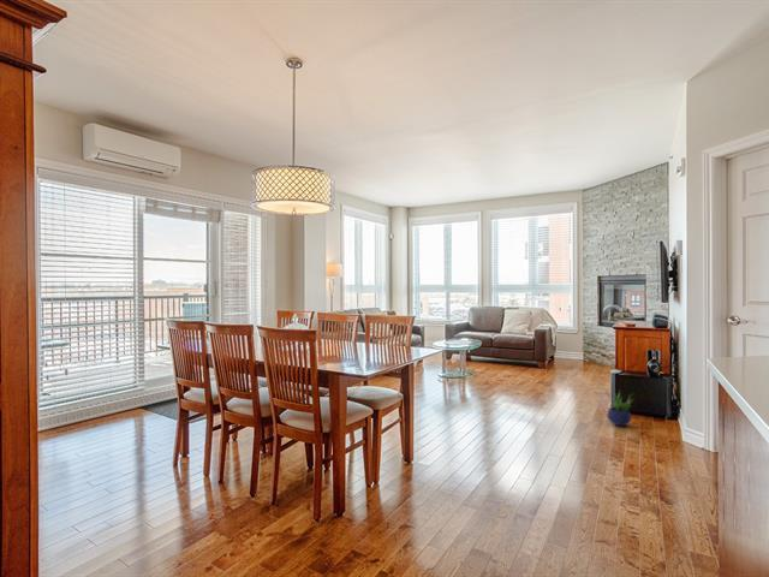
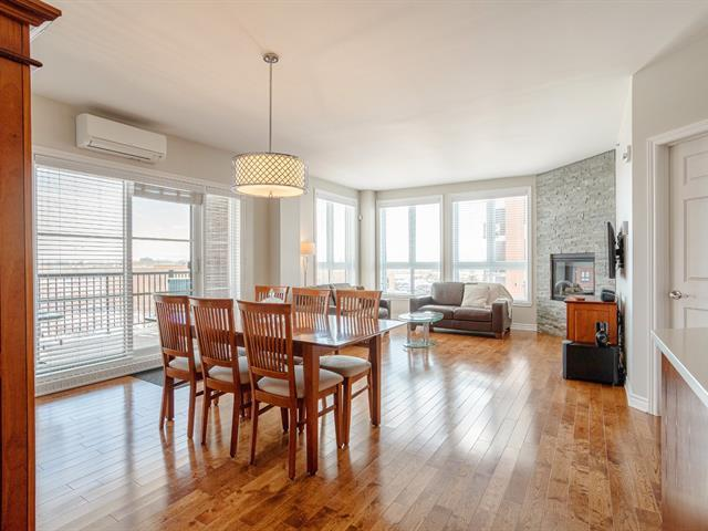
- potted plant [604,389,634,427]
